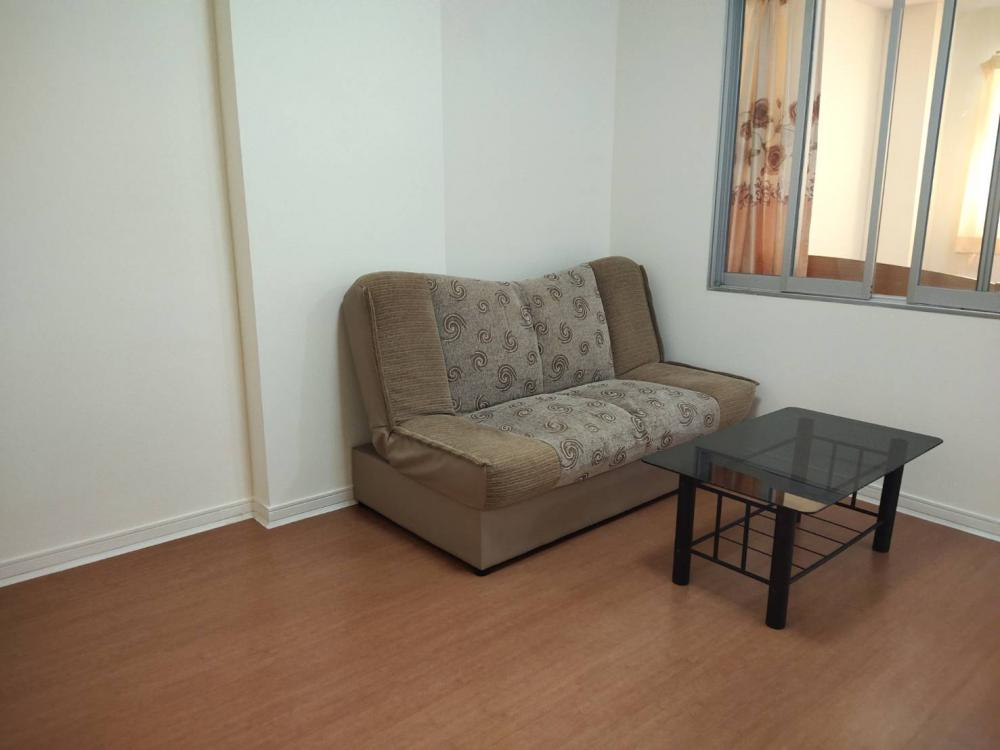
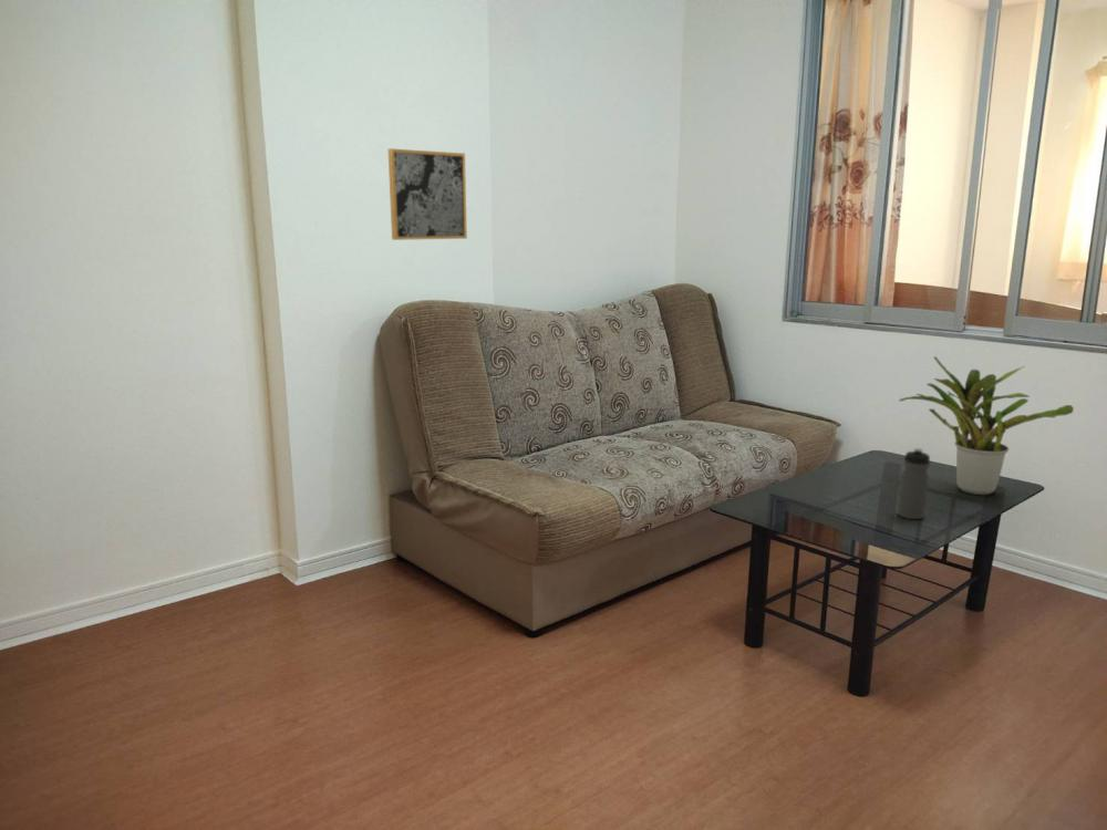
+ potted plant [899,355,1075,496]
+ water bottle [897,447,931,520]
+ wall art [387,147,468,241]
